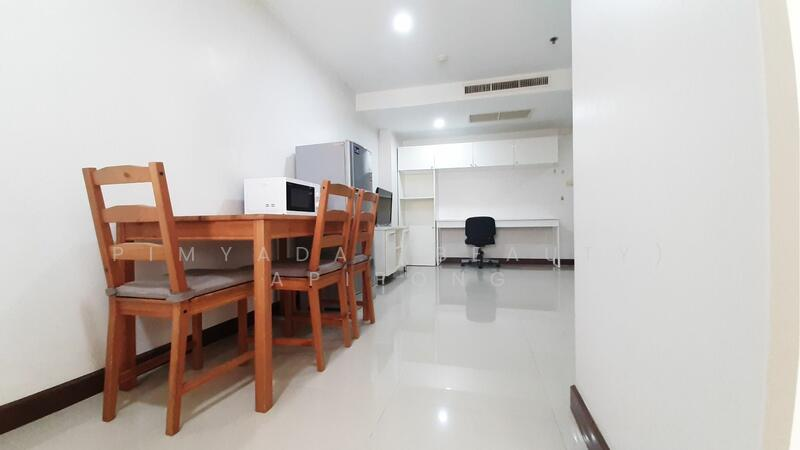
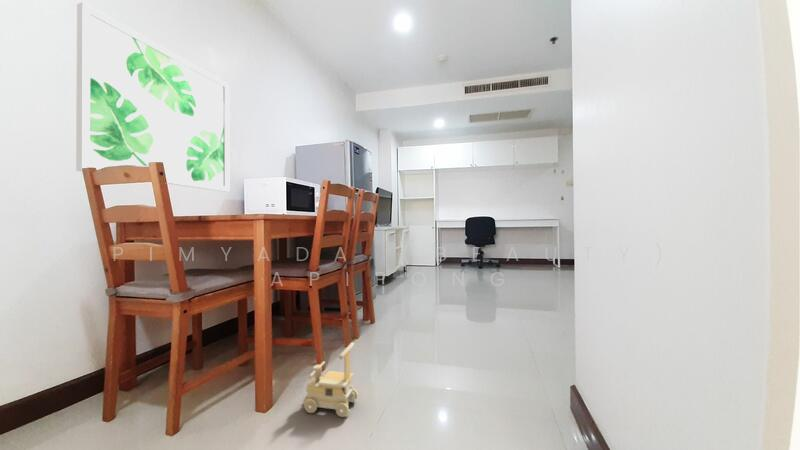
+ toy train [301,341,359,418]
+ wall art [75,1,230,193]
